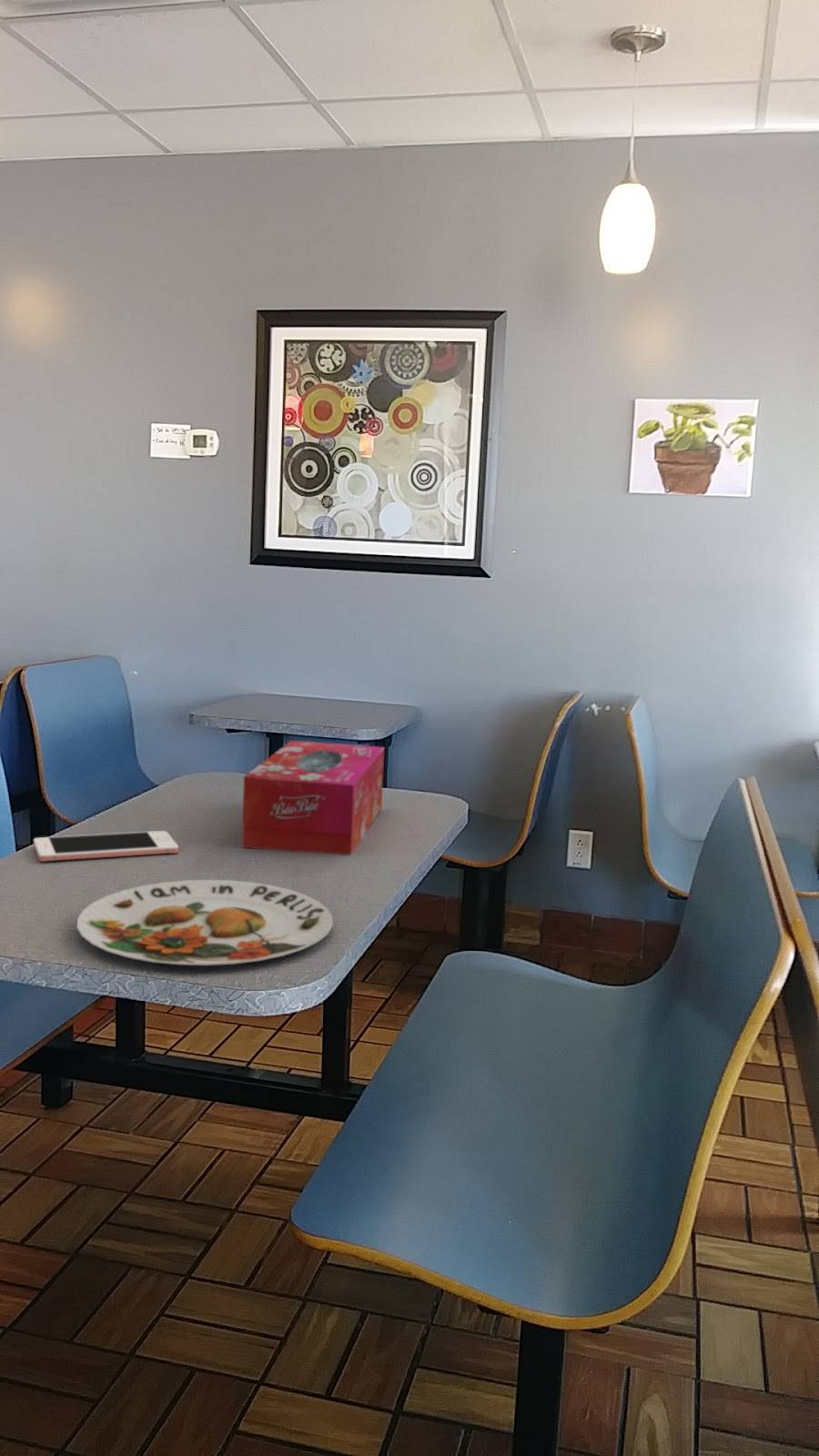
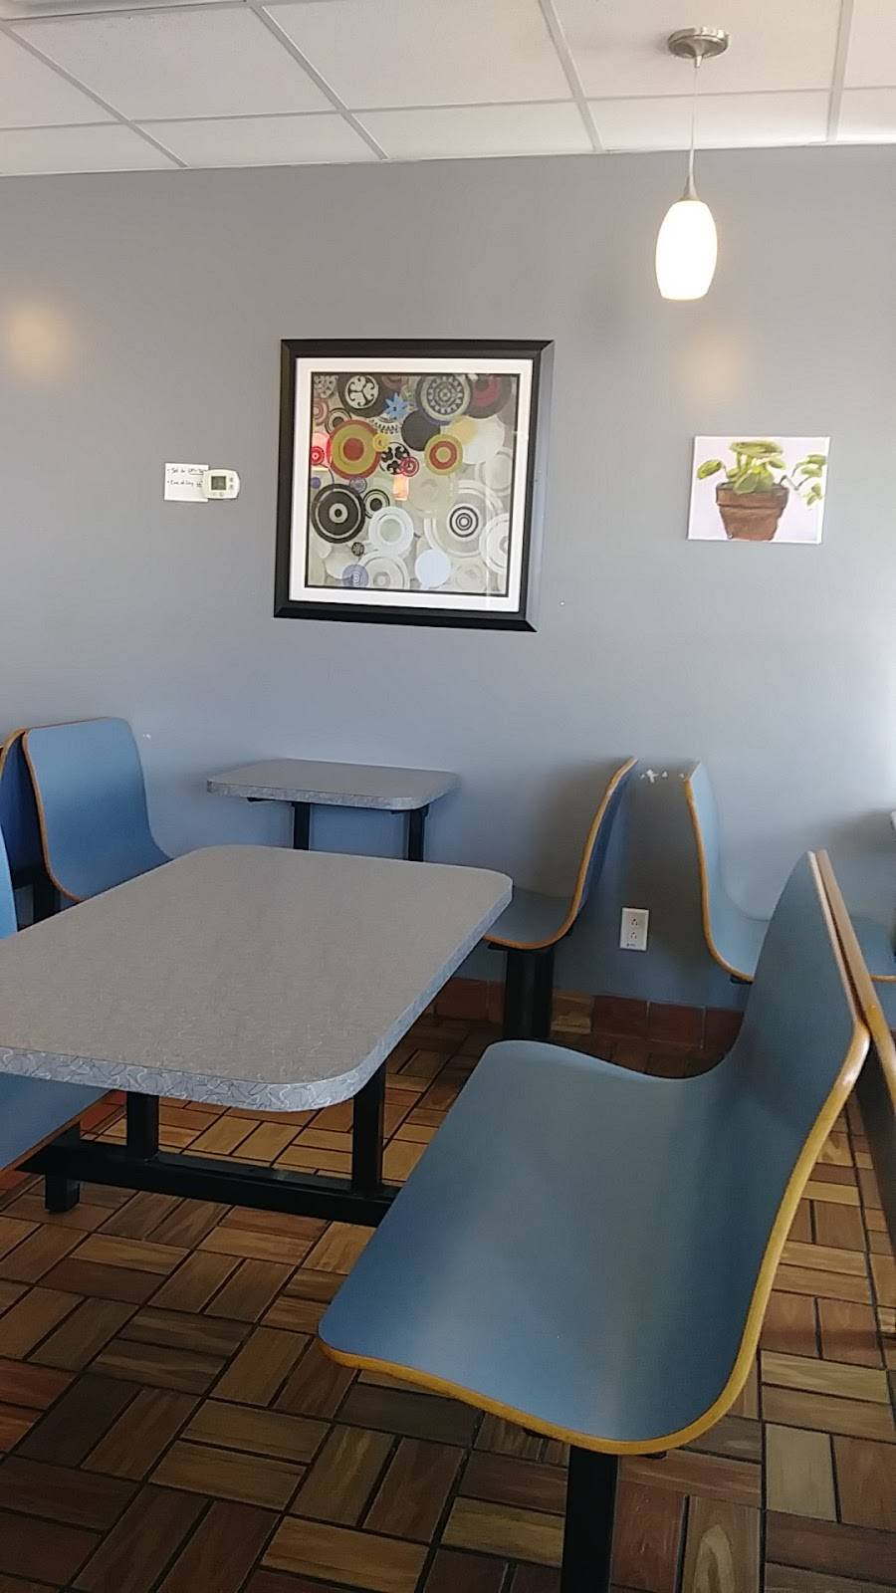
- plate [76,879,334,966]
- cell phone [33,830,179,863]
- tissue box [241,740,386,855]
